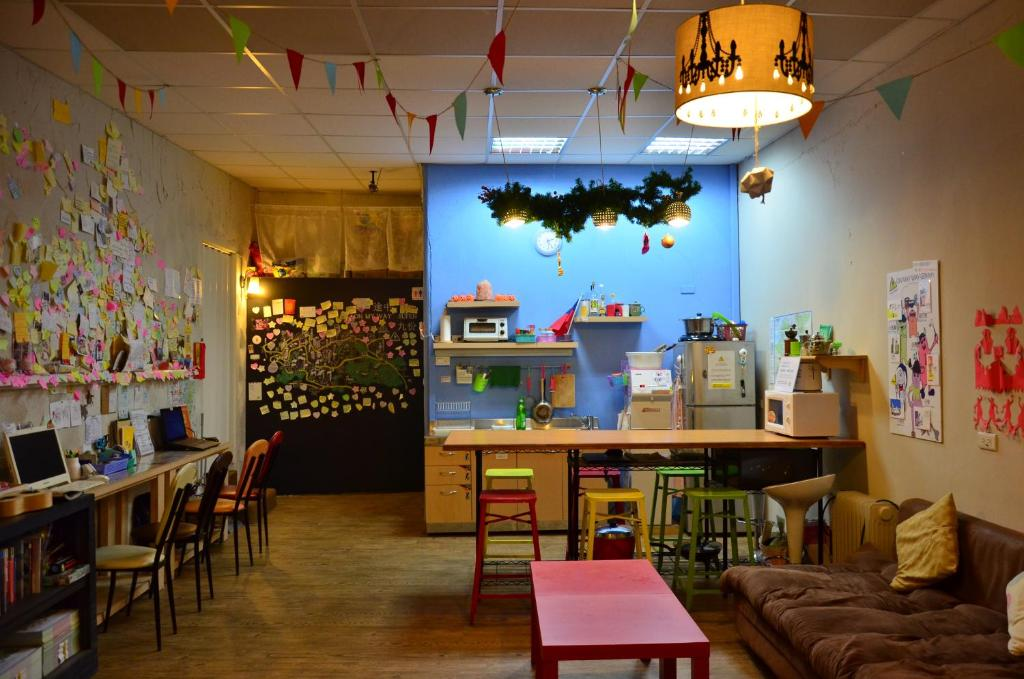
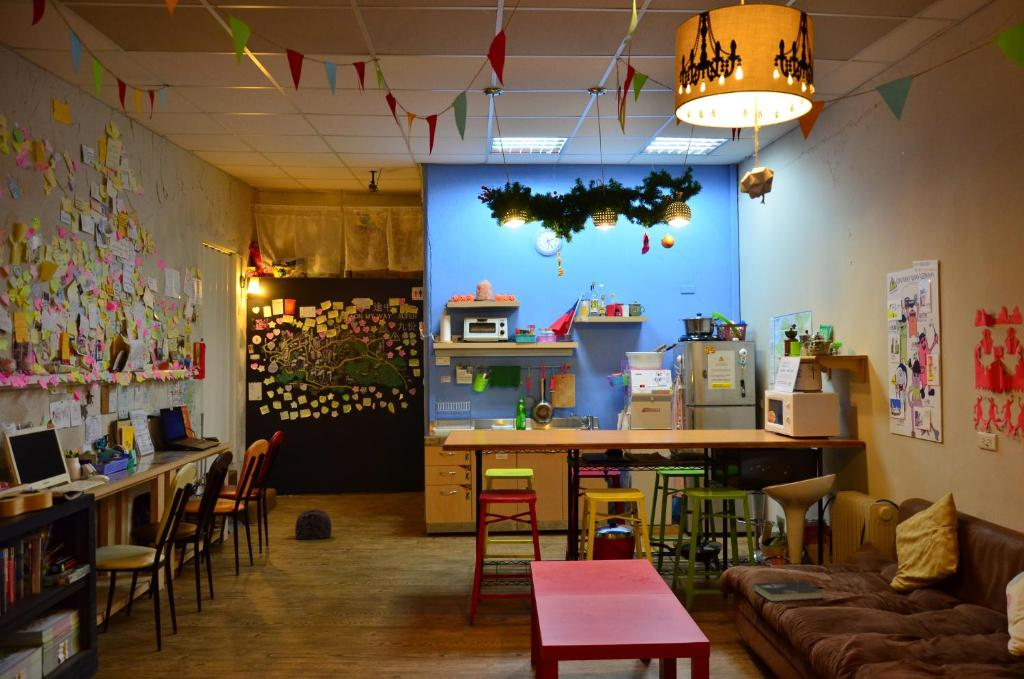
+ book [752,580,824,602]
+ bag [294,509,333,540]
